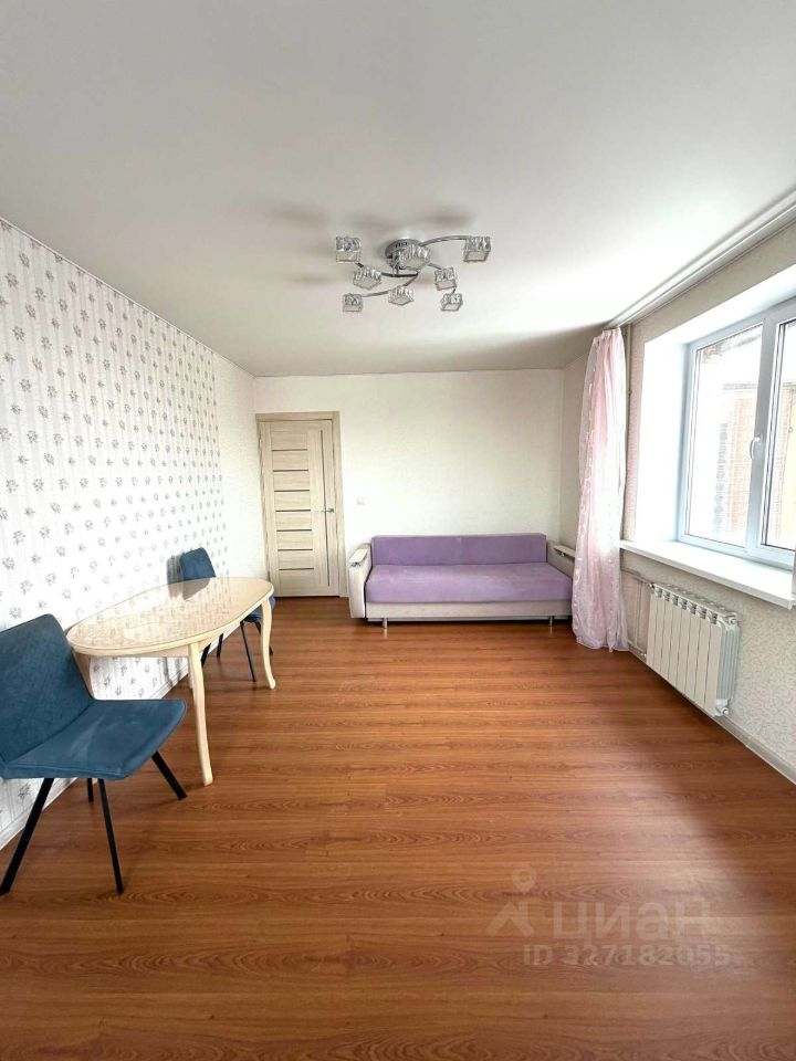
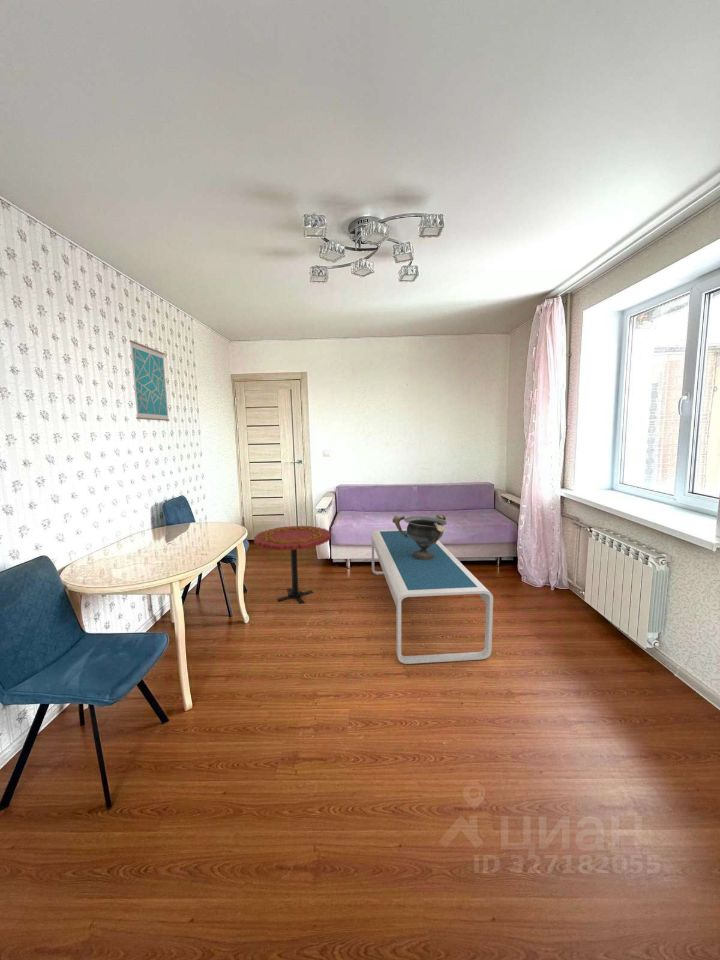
+ side table [253,525,332,604]
+ decorative bowl [392,514,448,560]
+ coffee table [371,528,494,665]
+ wall art [129,339,170,422]
